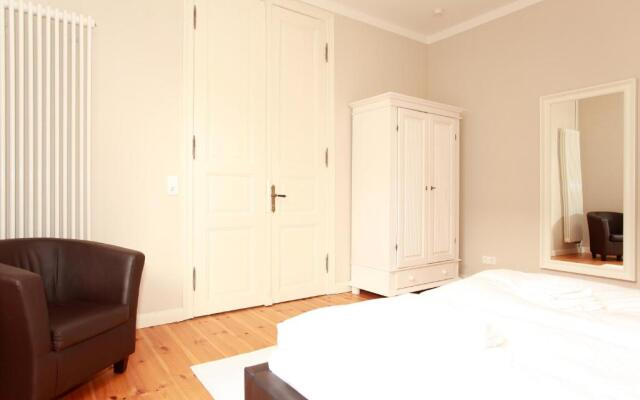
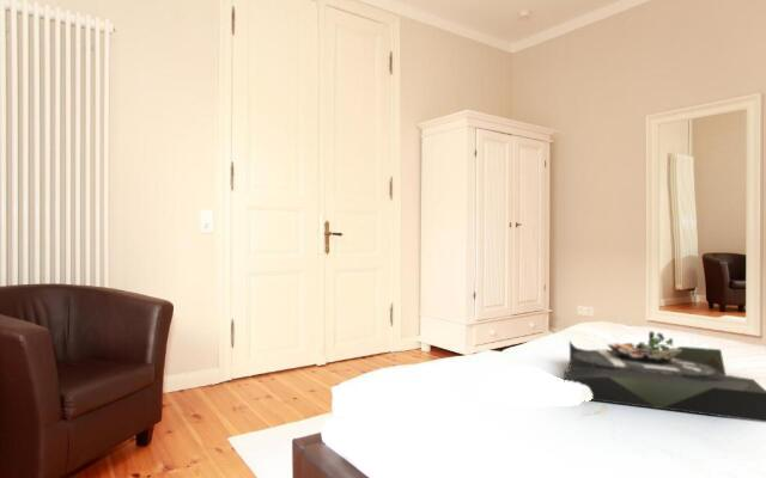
+ serving tray [564,330,766,423]
